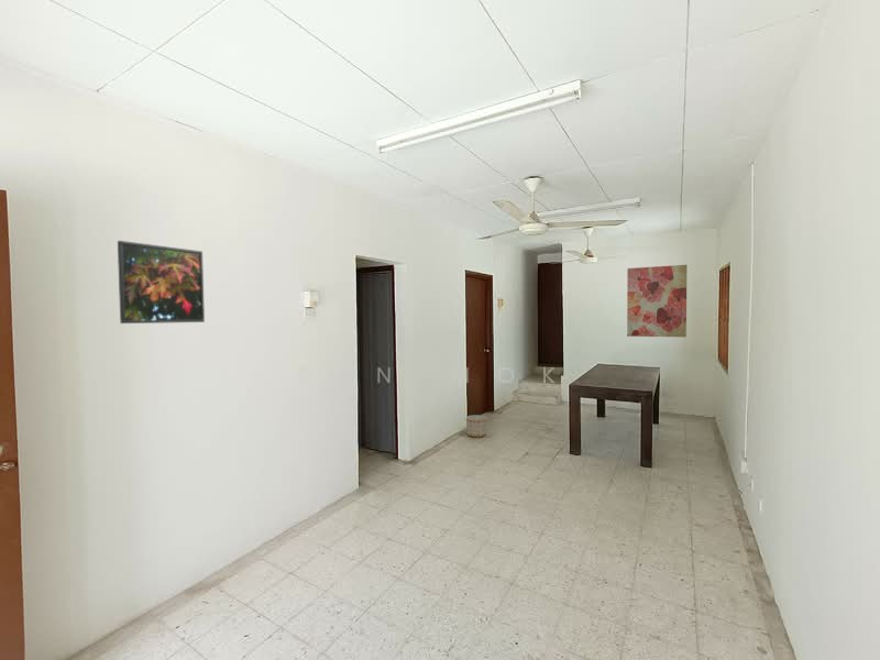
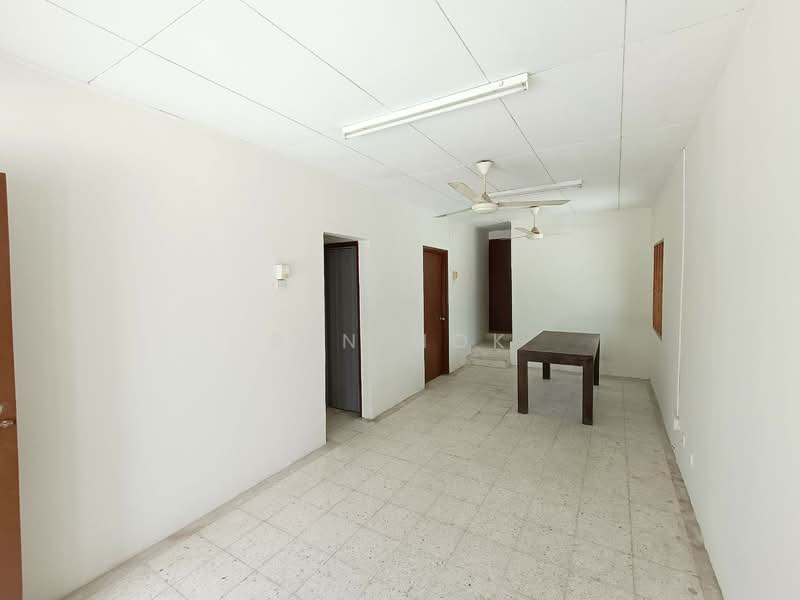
- wall art [626,264,688,338]
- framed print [117,240,206,324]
- planter [465,414,488,439]
